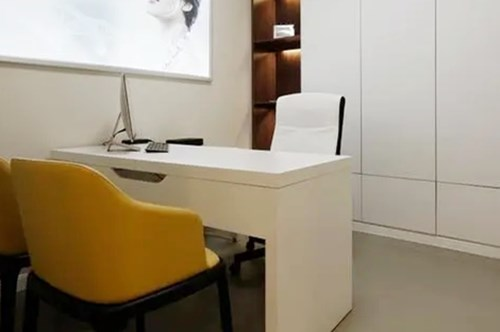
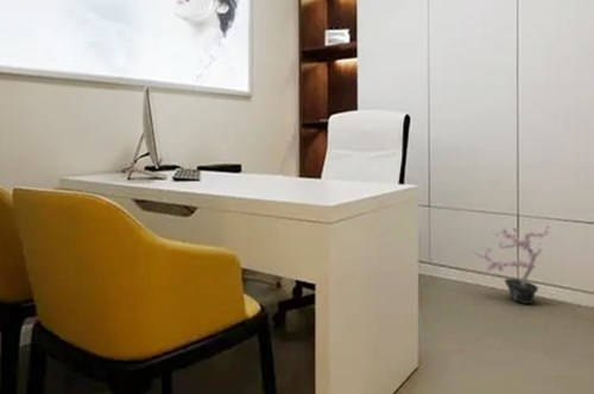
+ potted plant [473,223,551,305]
